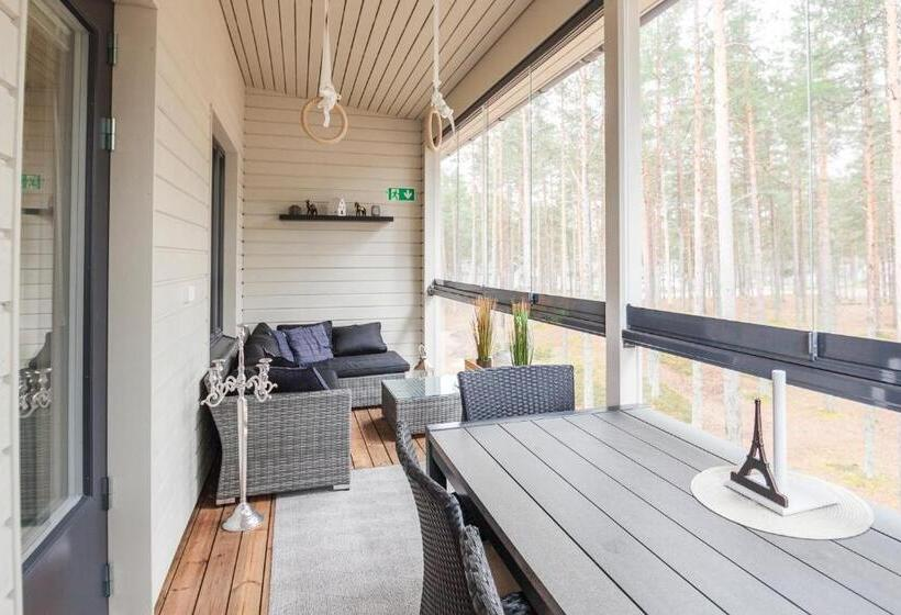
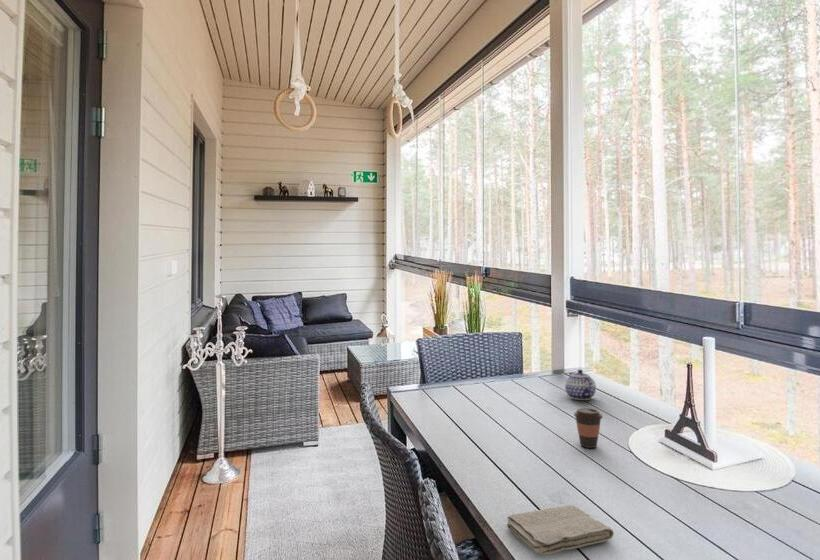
+ teapot [564,369,597,401]
+ coffee cup [573,407,604,449]
+ washcloth [506,504,615,555]
